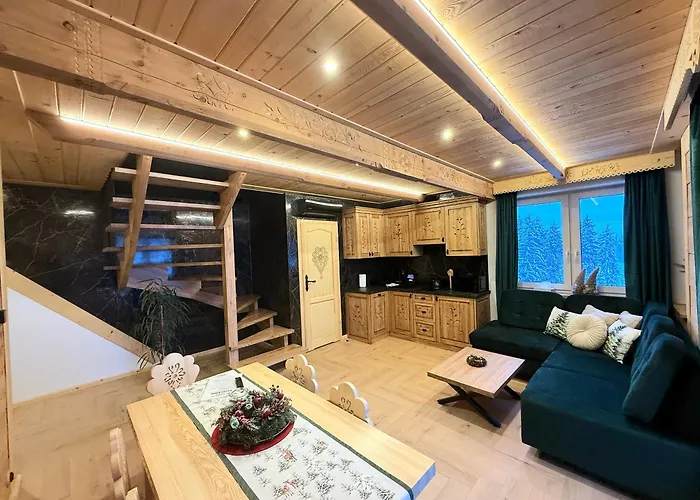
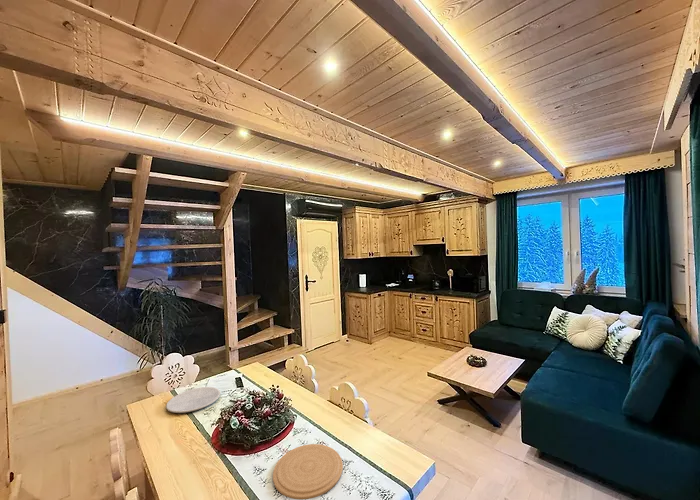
+ plate [165,386,221,414]
+ plate [272,443,344,500]
